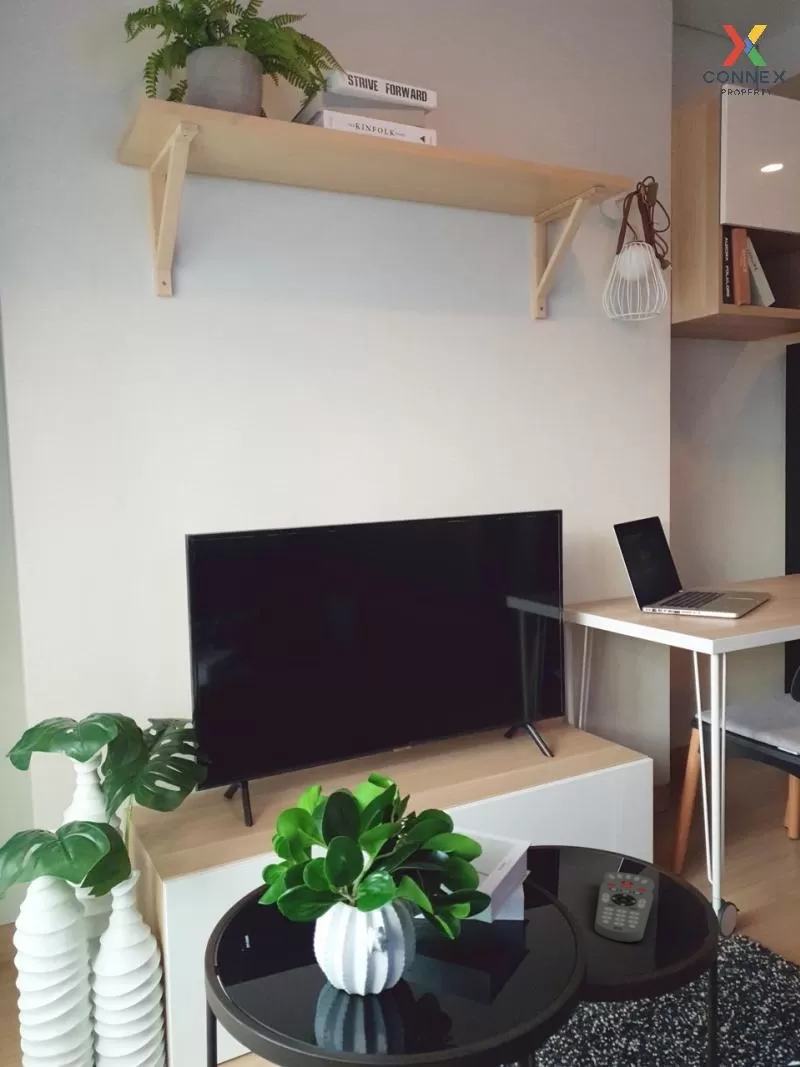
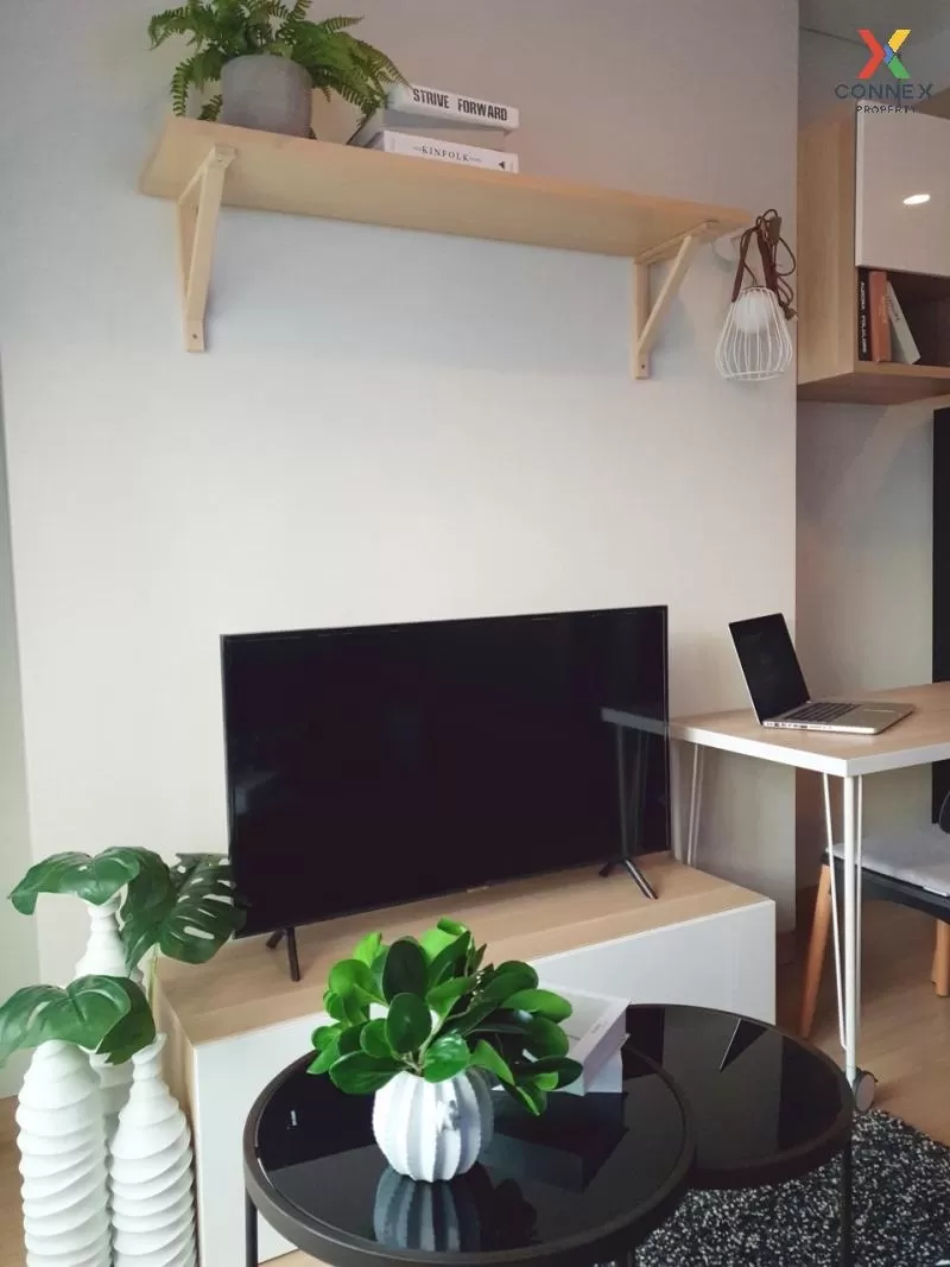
- remote control [594,871,655,944]
